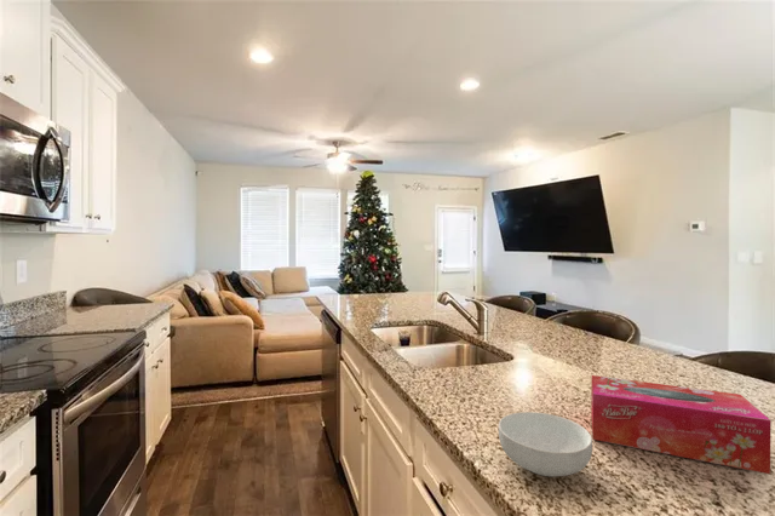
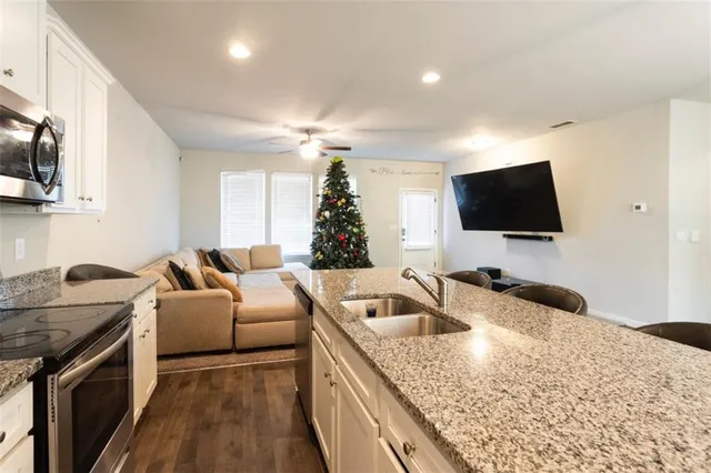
- tissue box [590,374,773,475]
- cereal bowl [498,411,593,477]
